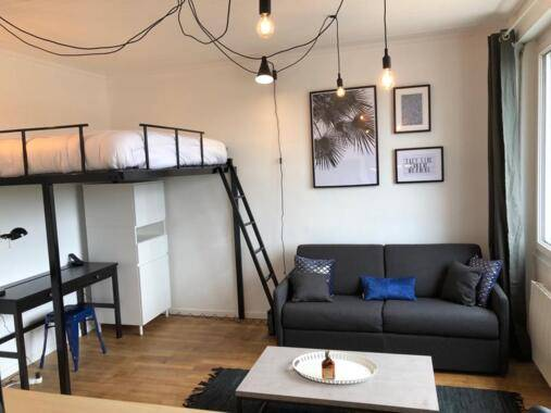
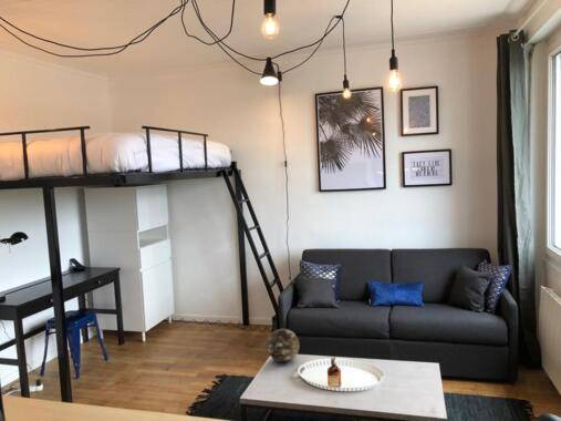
+ decorative orb [266,328,300,363]
